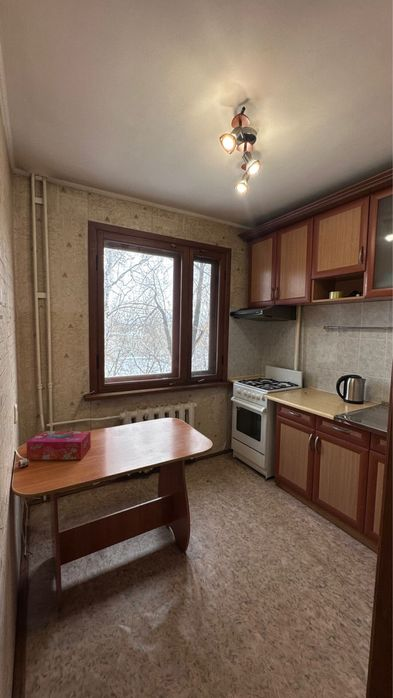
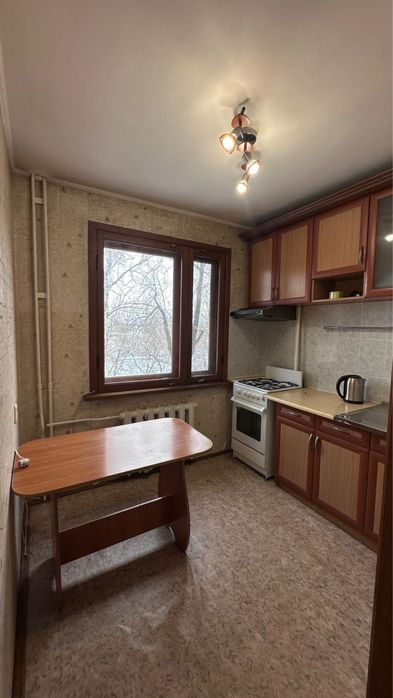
- tissue box [26,430,92,461]
